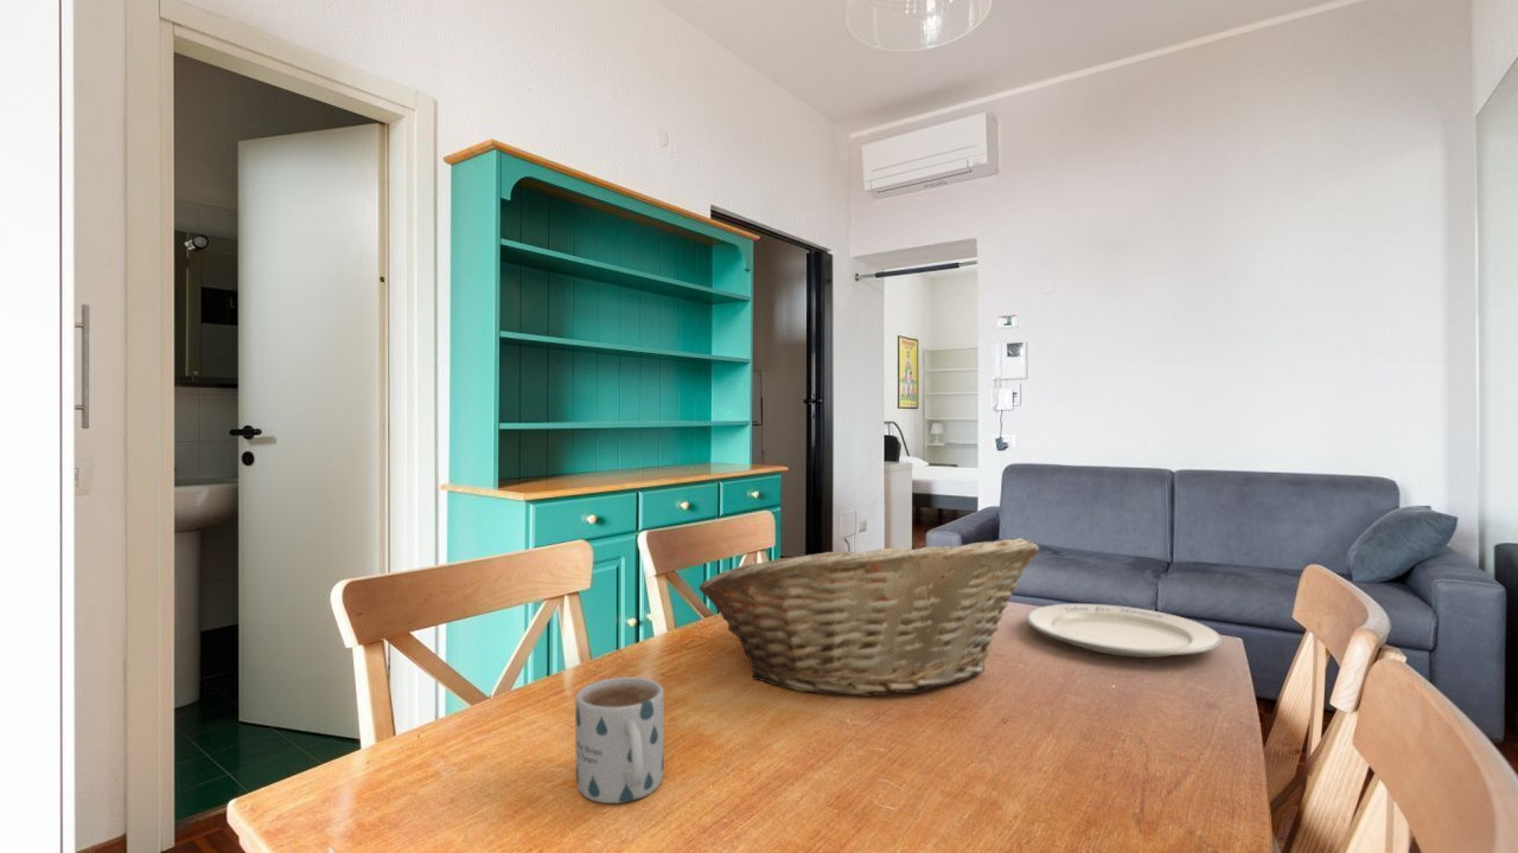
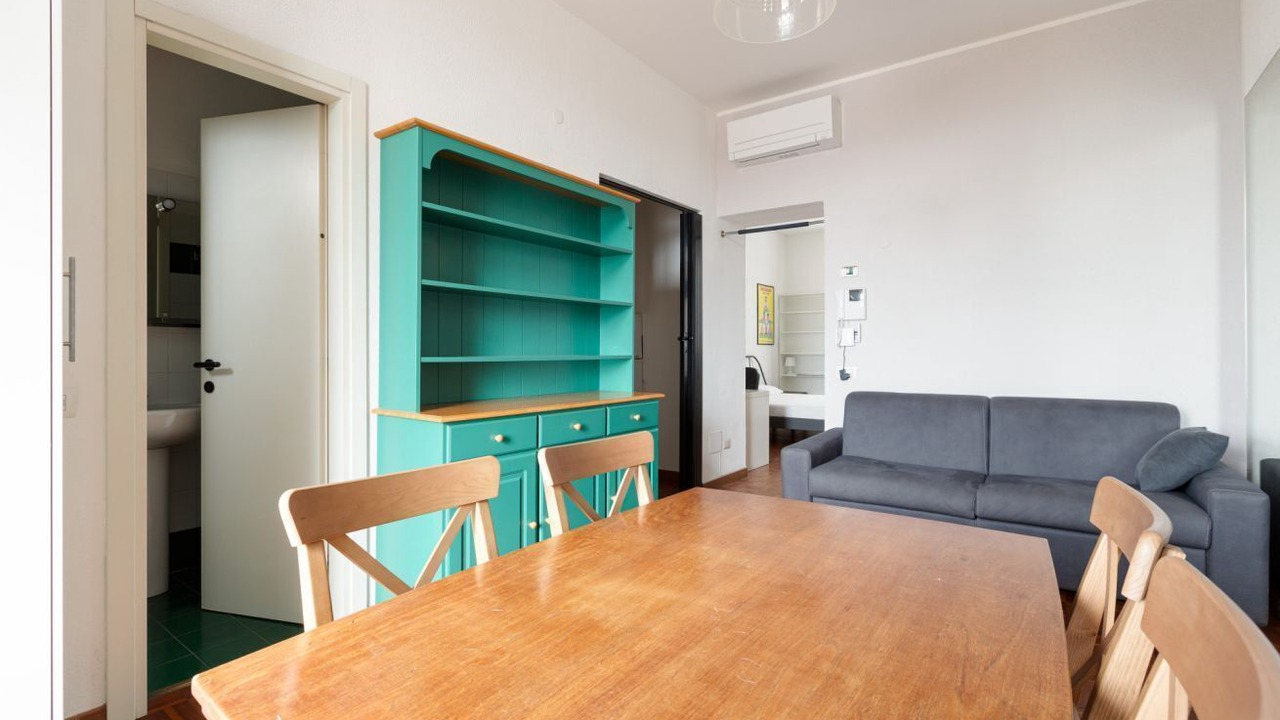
- fruit basket [697,537,1040,698]
- chinaware [1025,603,1224,659]
- mug [574,675,665,804]
